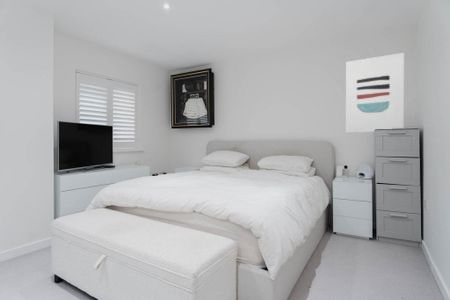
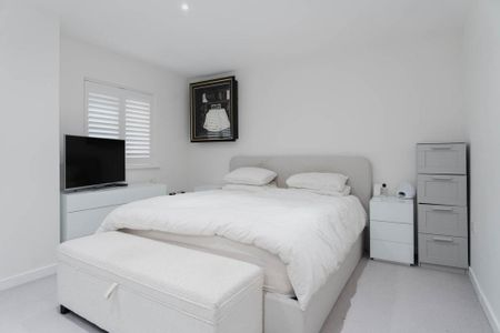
- wall art [345,52,405,134]
